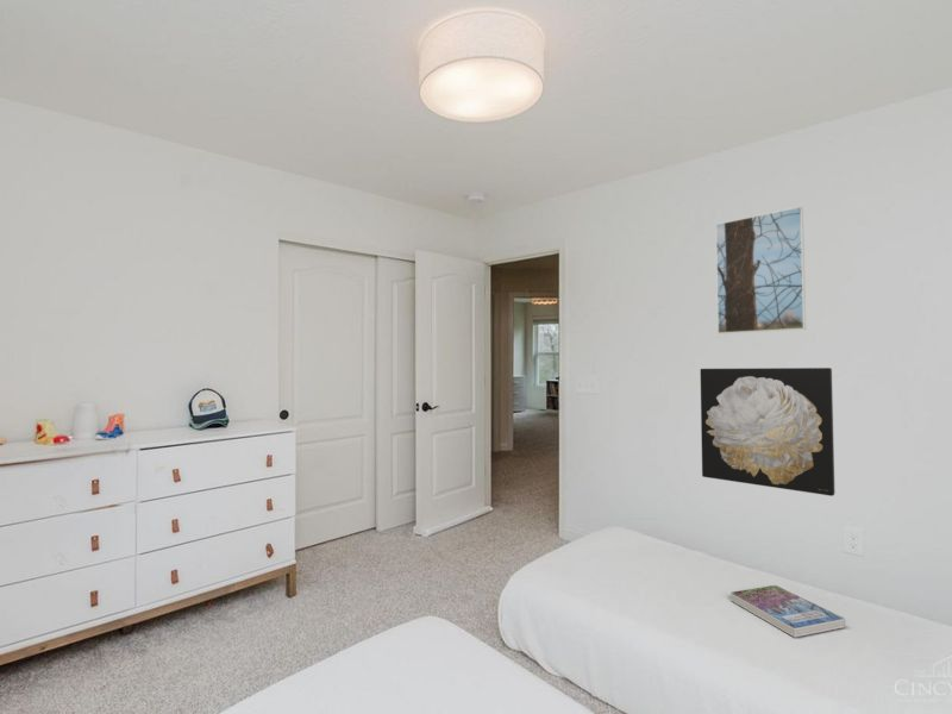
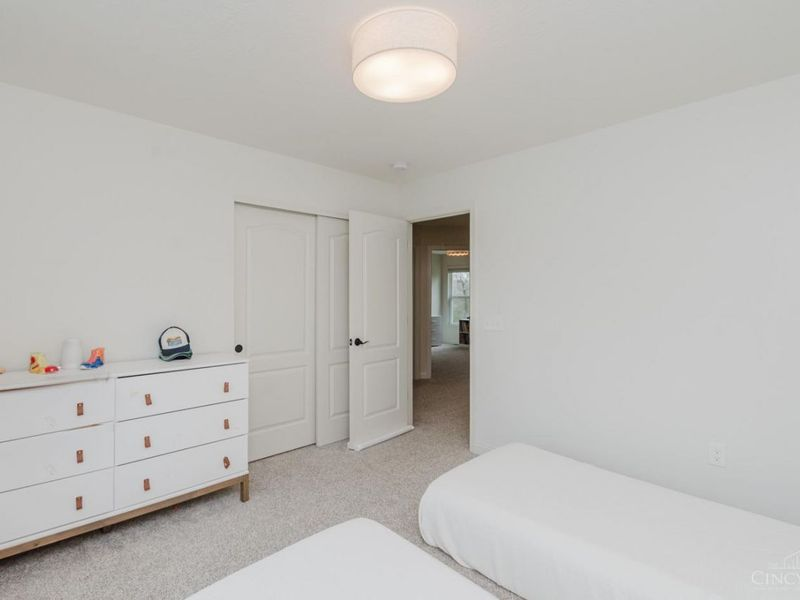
- wall art [700,367,835,497]
- book [729,584,846,639]
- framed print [714,206,807,334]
